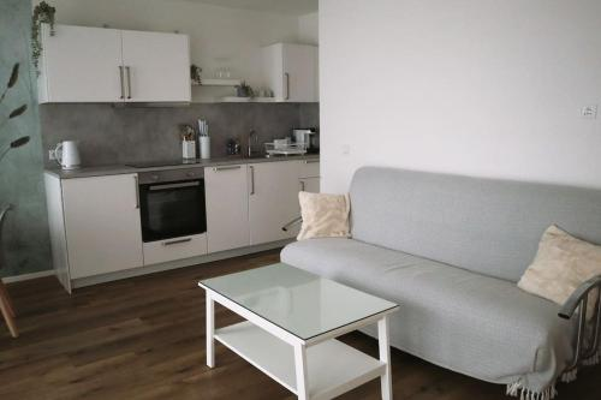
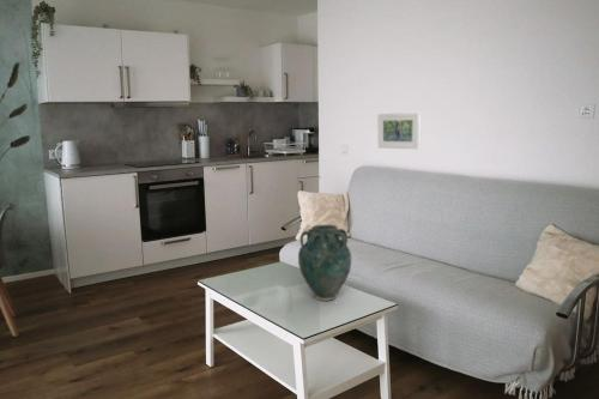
+ vase [297,224,352,302]
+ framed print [376,111,422,150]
